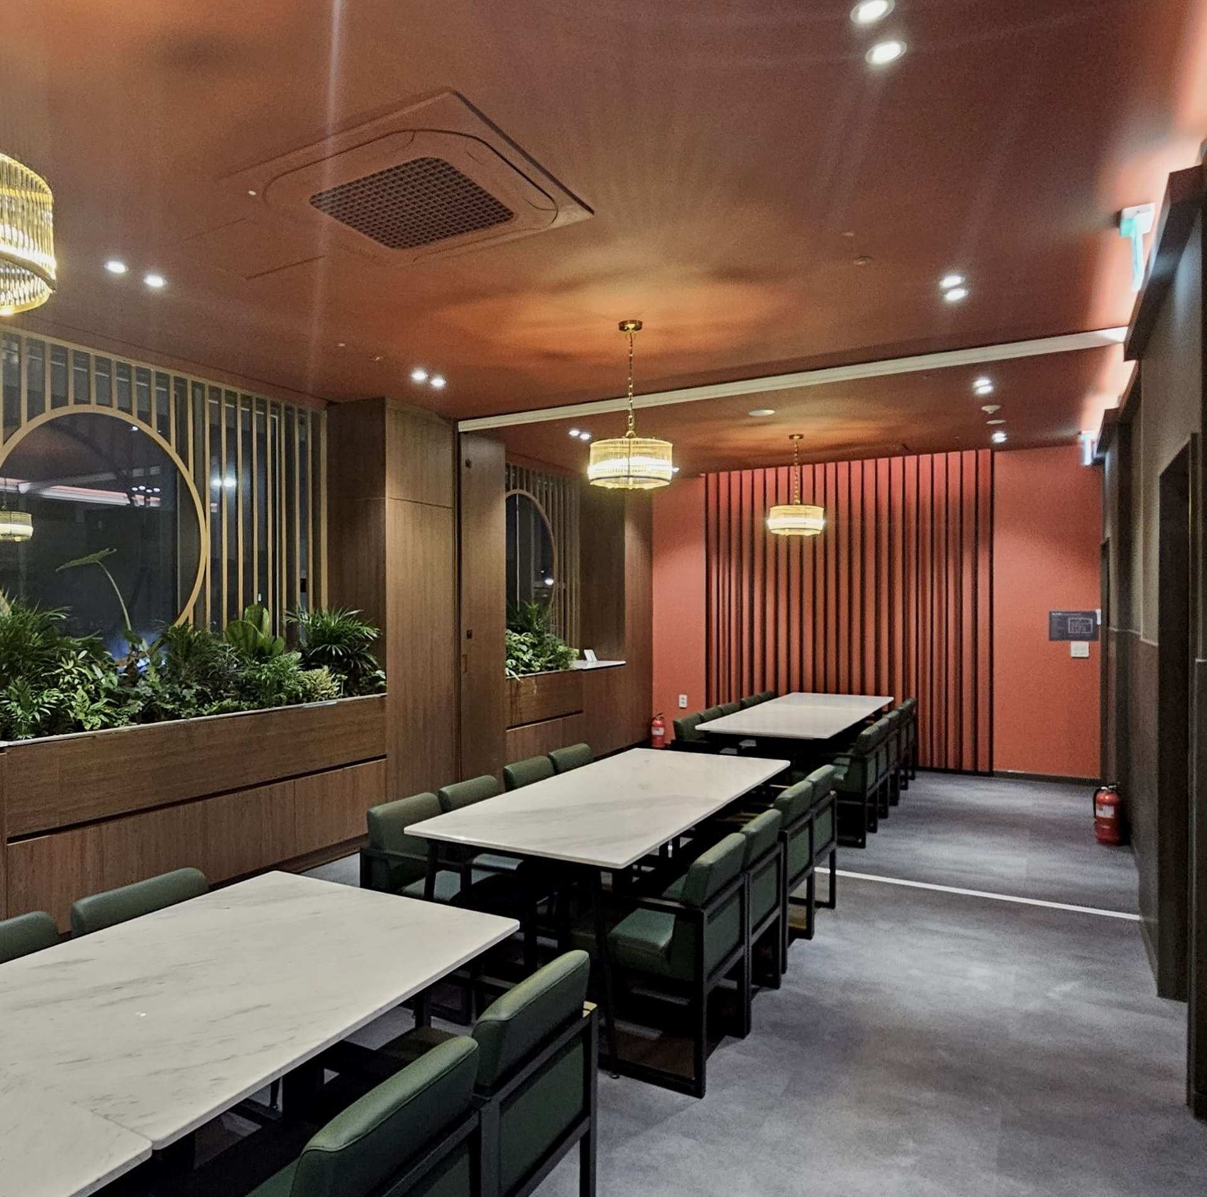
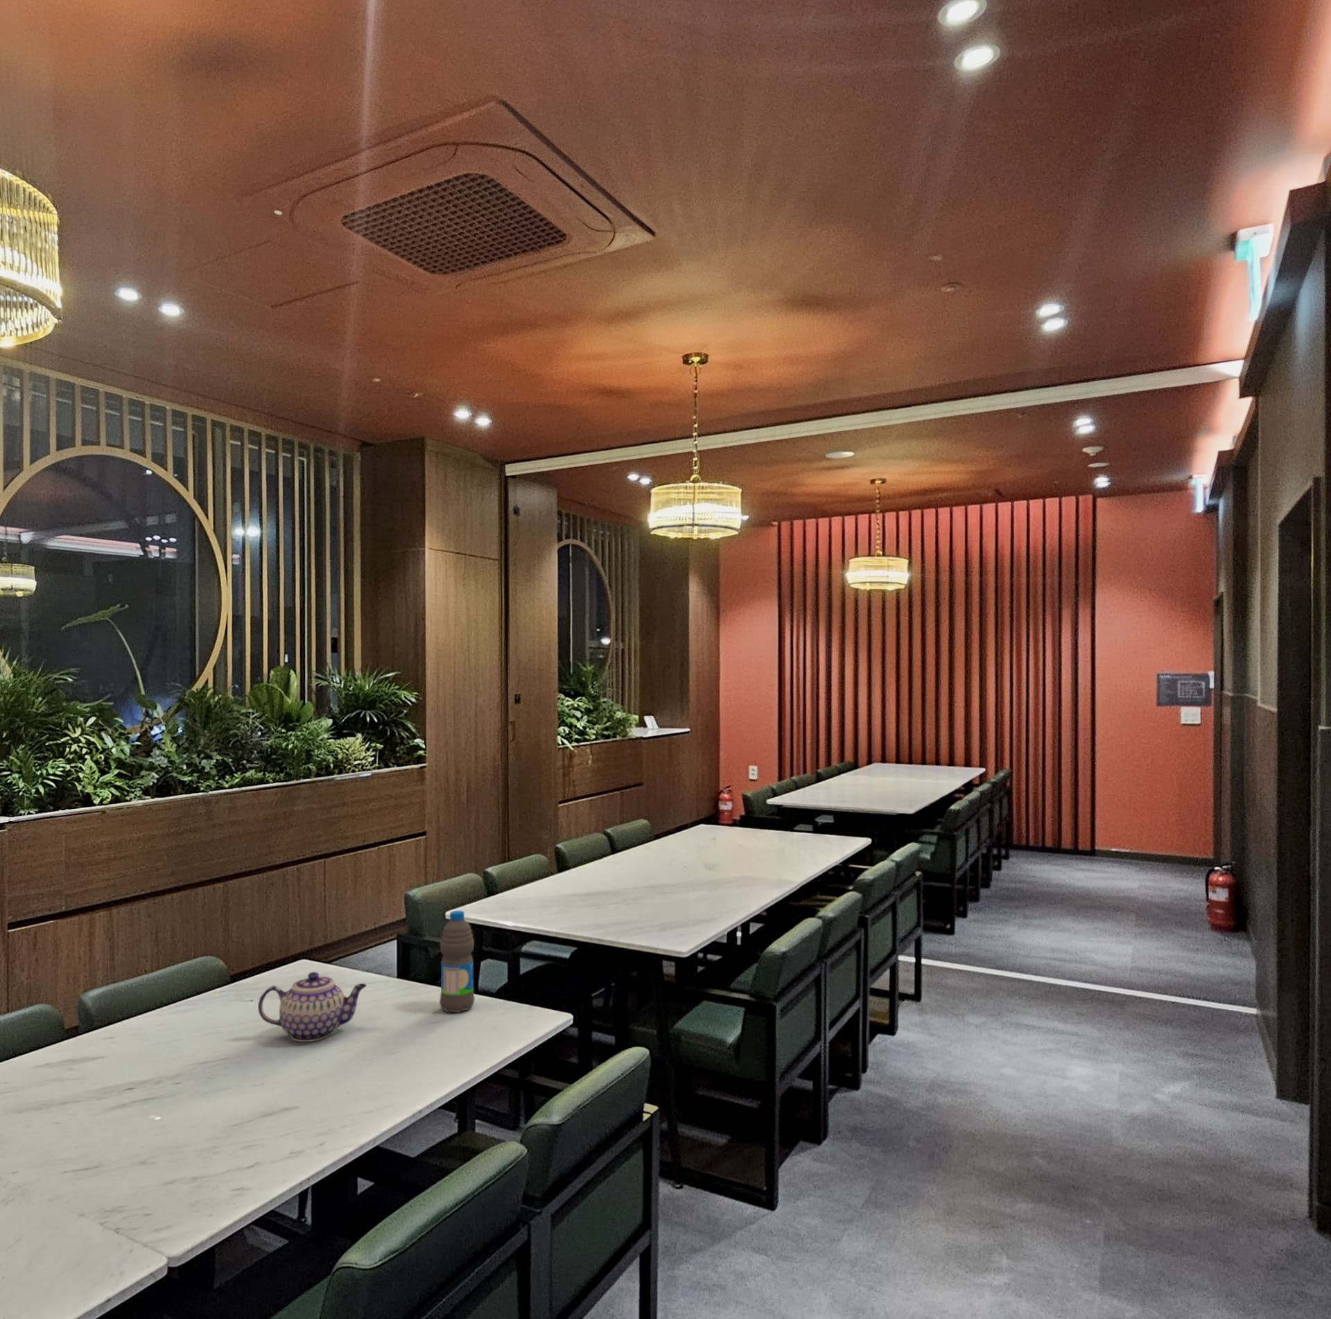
+ water bottle [438,910,476,1013]
+ teapot [257,971,367,1042]
